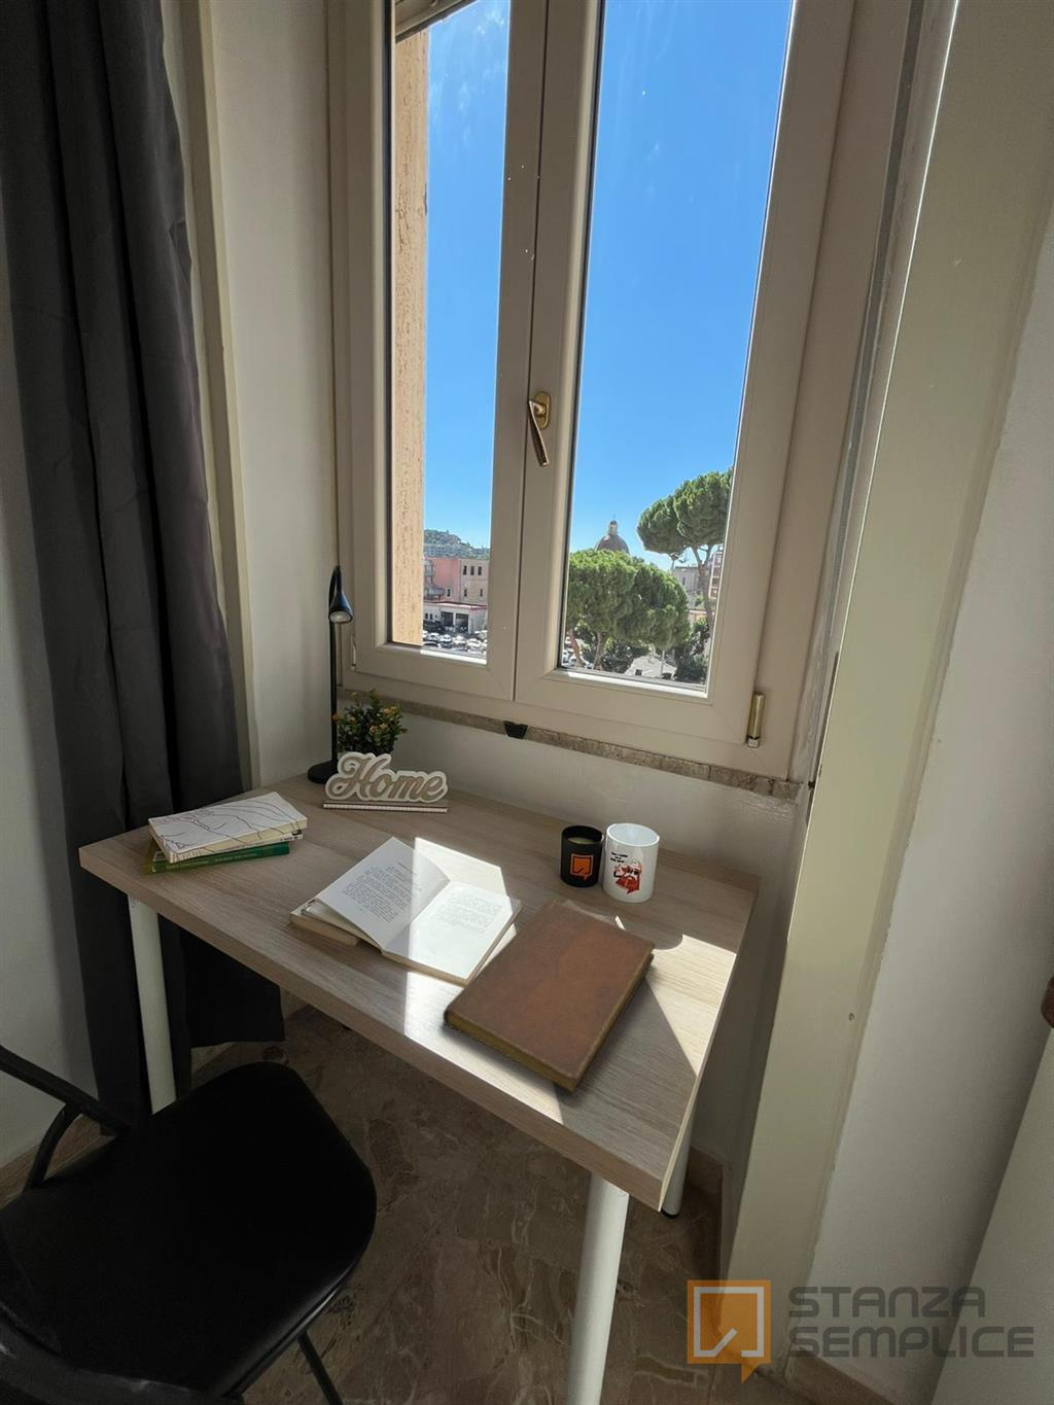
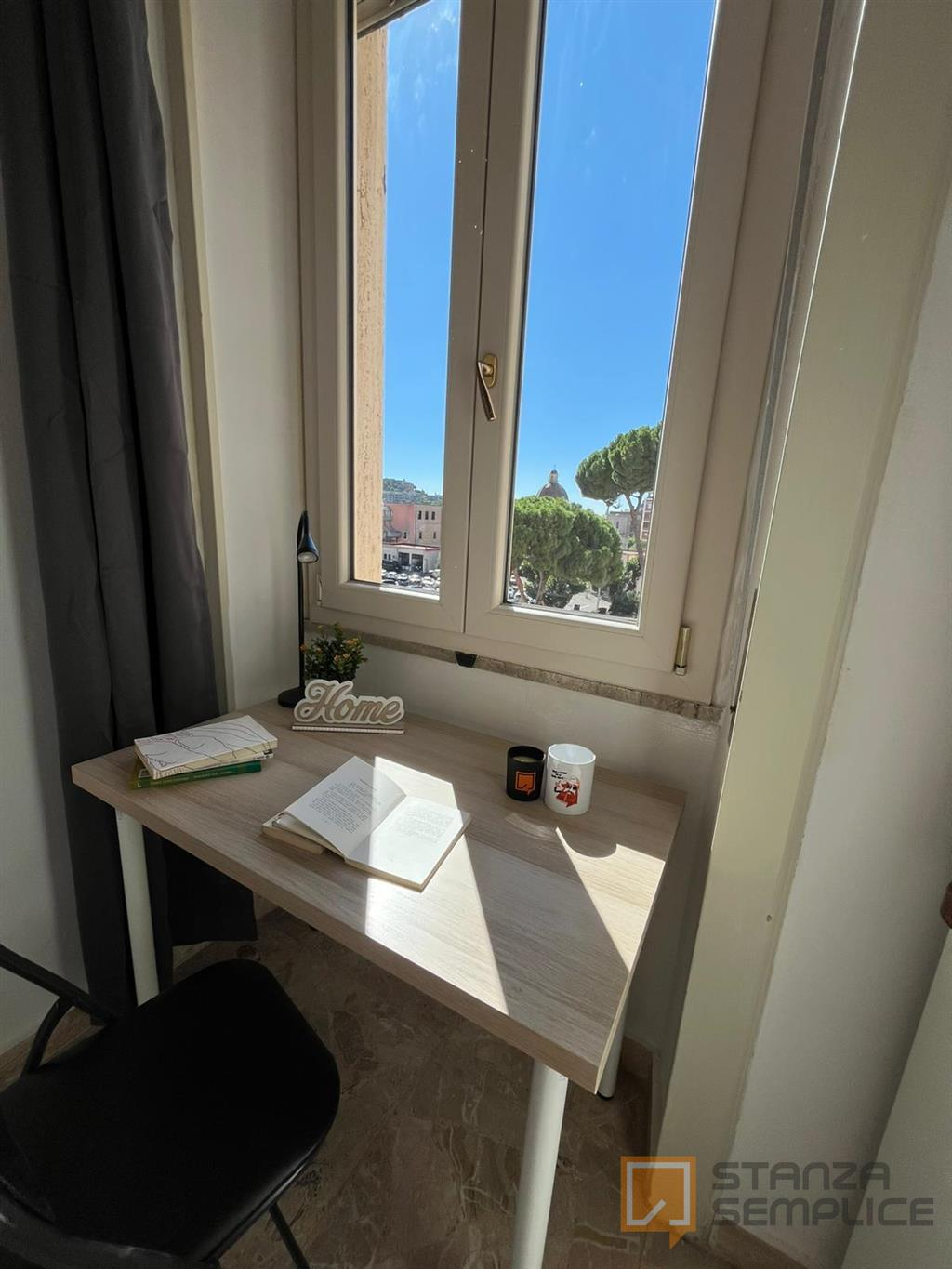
- notebook [442,899,657,1094]
